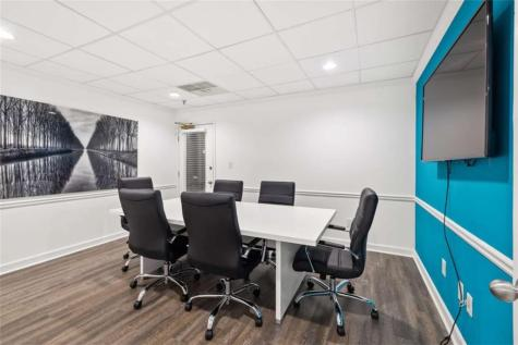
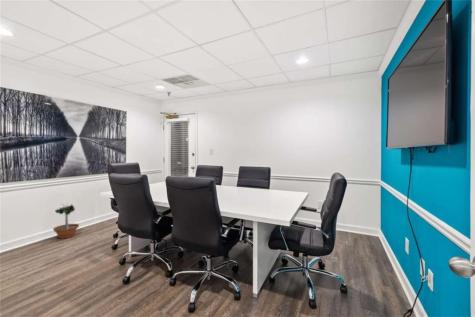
+ potted tree [52,203,80,240]
